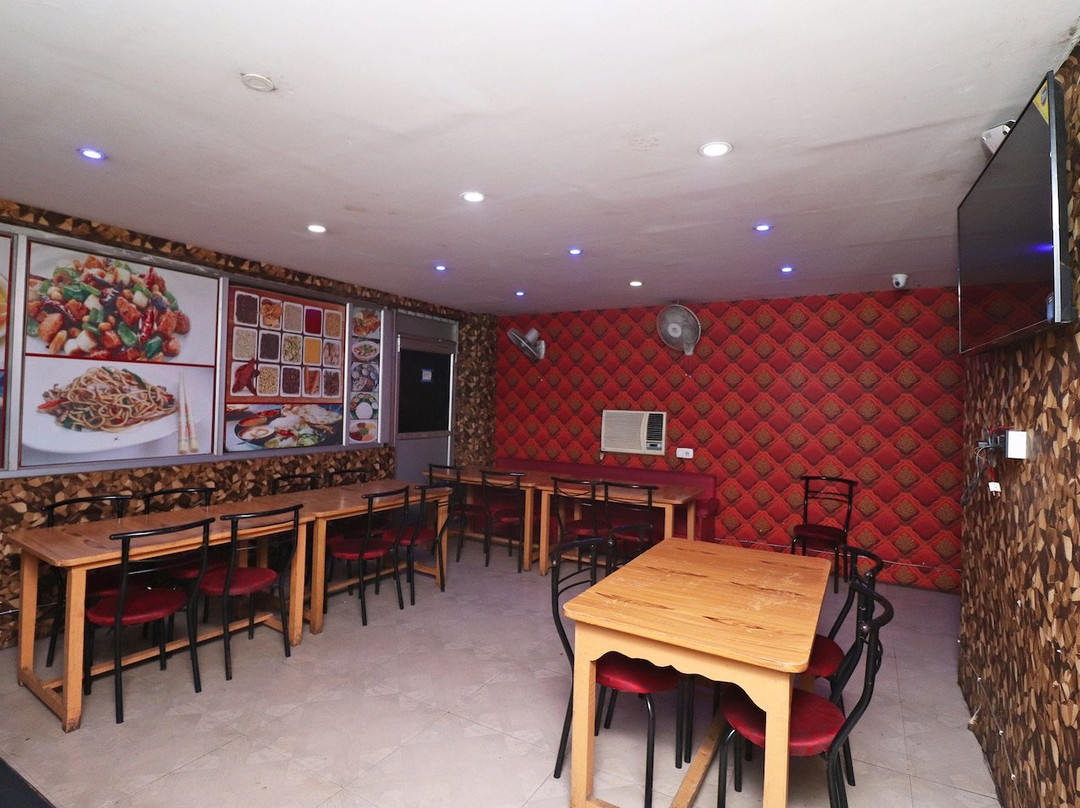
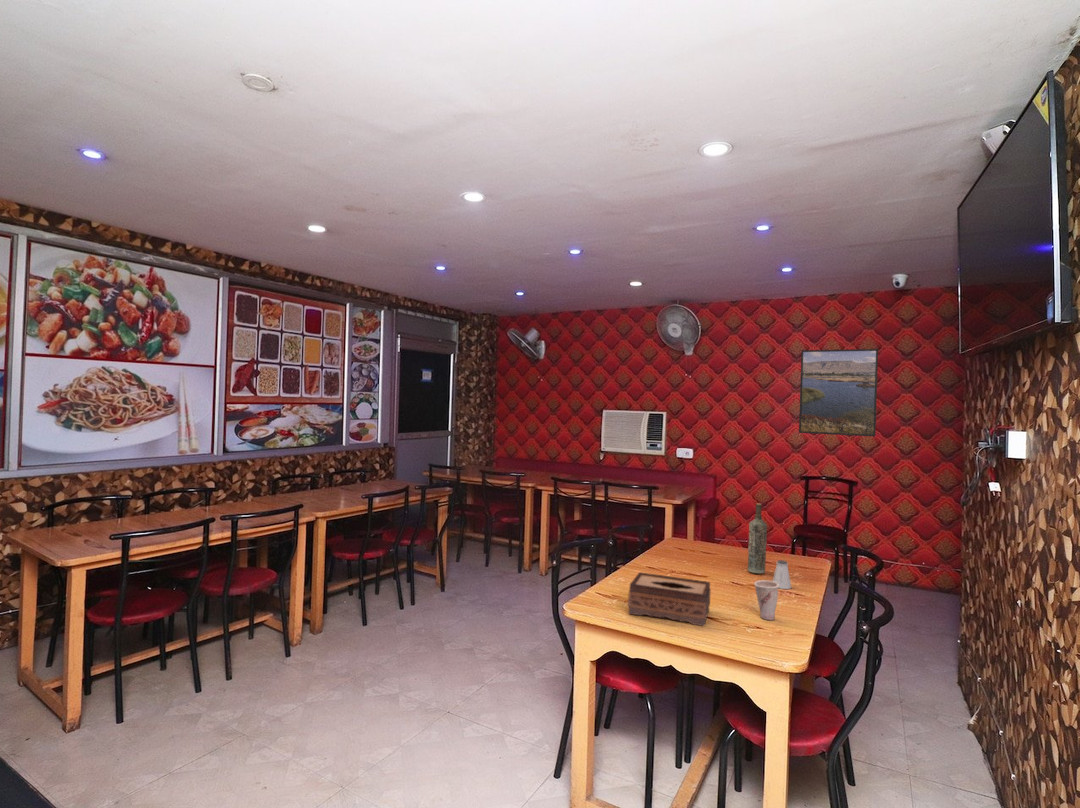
+ tissue box [627,571,712,627]
+ bottle [747,502,768,575]
+ cup [753,579,779,621]
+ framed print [798,348,879,438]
+ saltshaker [772,559,792,590]
